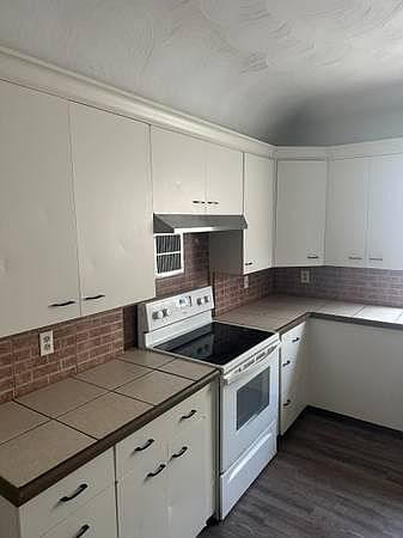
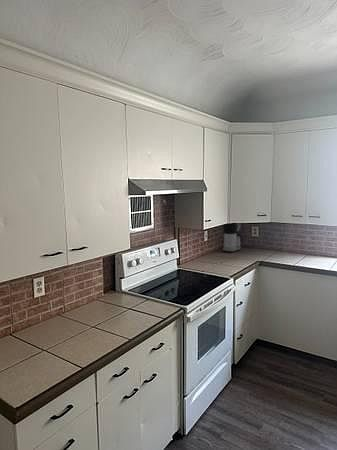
+ coffee maker [222,222,245,253]
